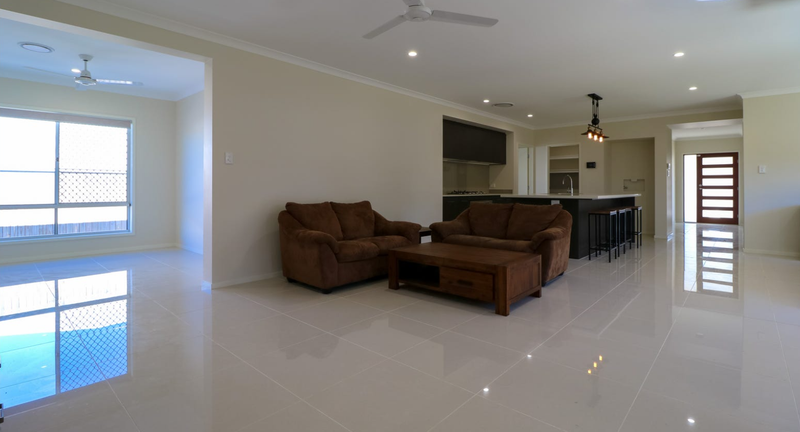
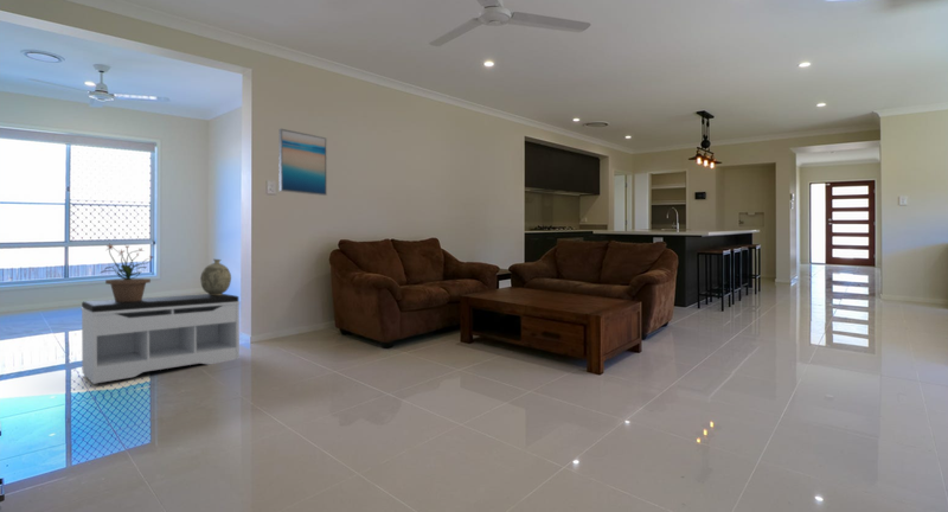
+ potted plant [98,243,154,302]
+ decorative vase [199,258,232,295]
+ bench [81,293,241,385]
+ wall art [278,128,328,197]
